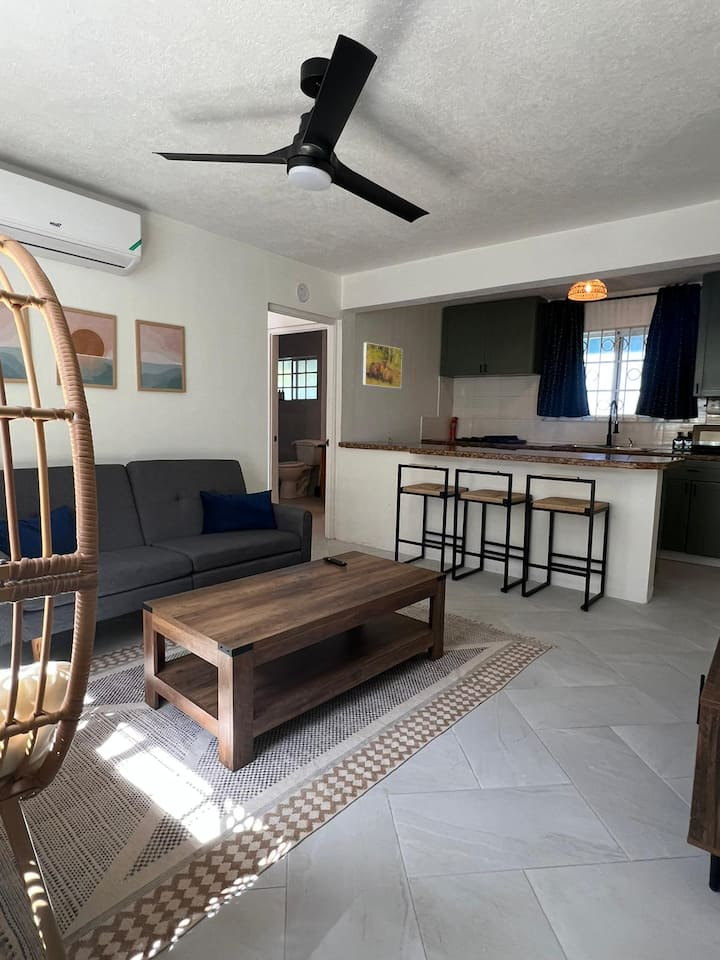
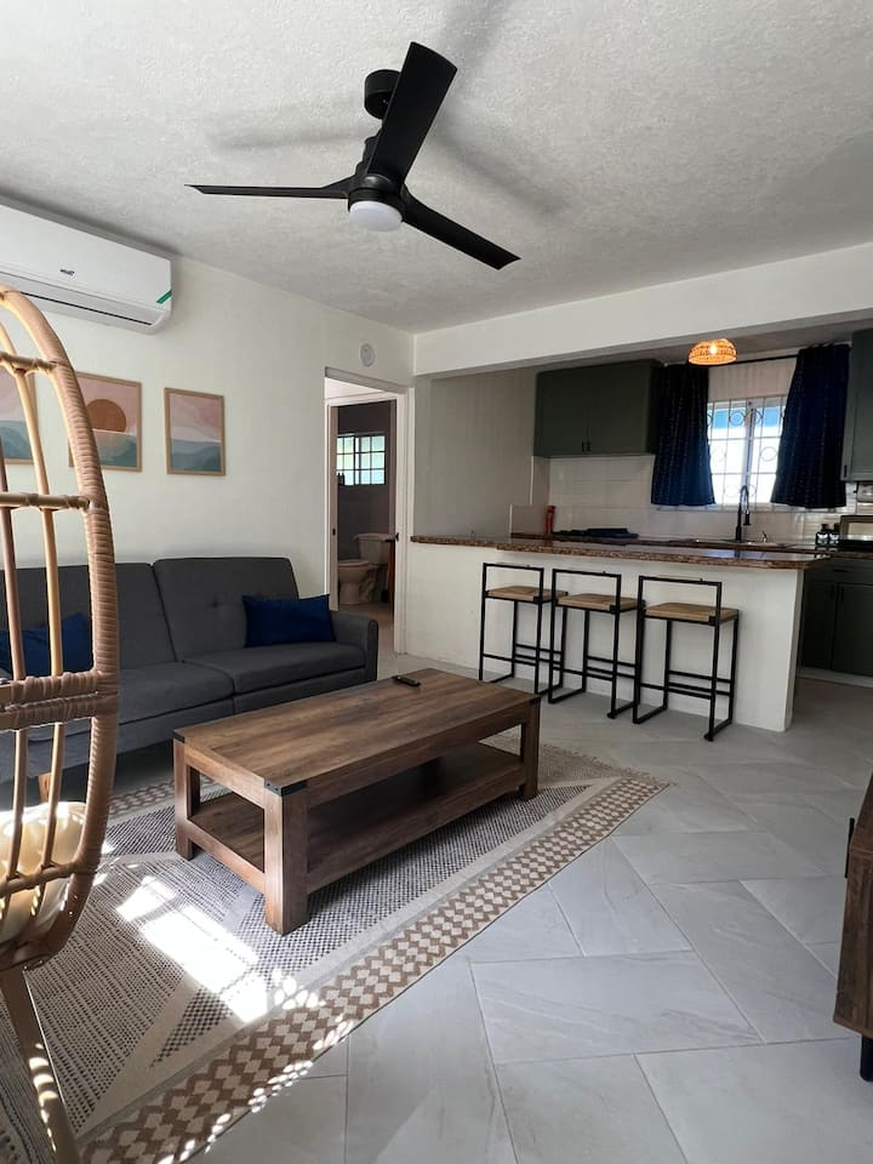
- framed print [362,341,403,389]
